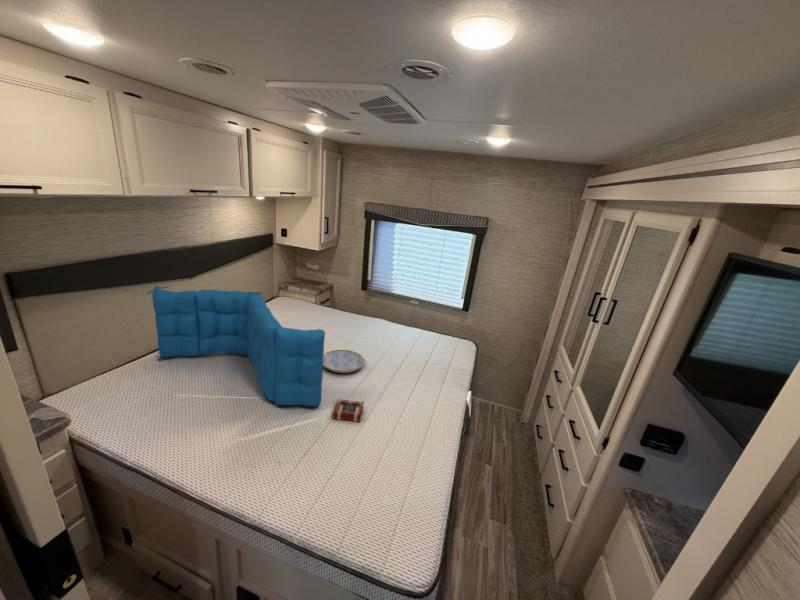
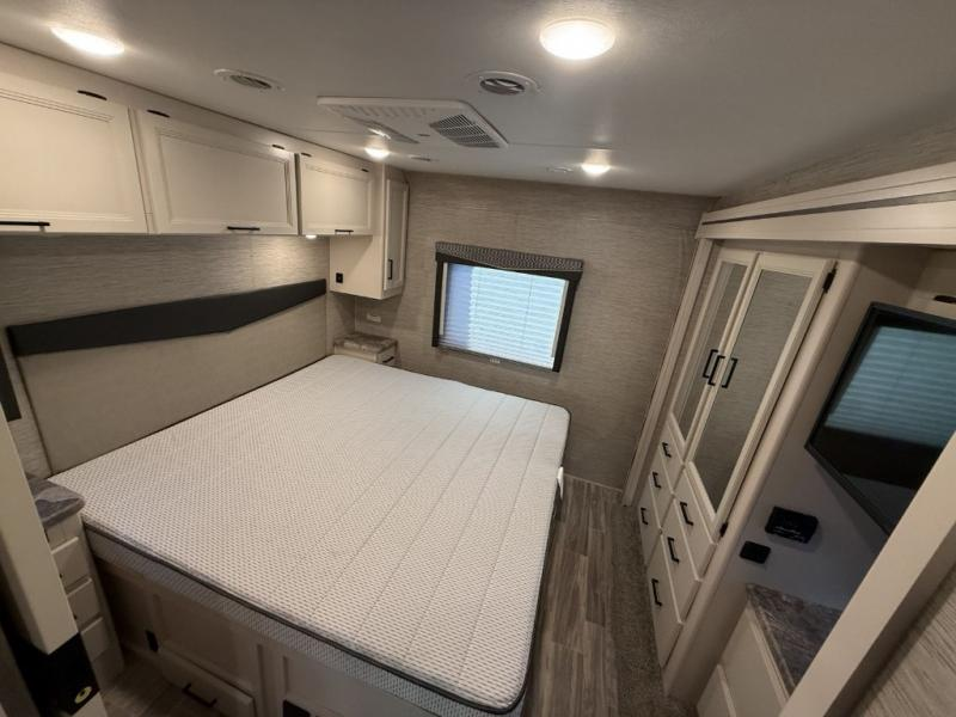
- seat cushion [147,285,326,407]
- book [332,398,365,423]
- serving tray [323,349,367,374]
